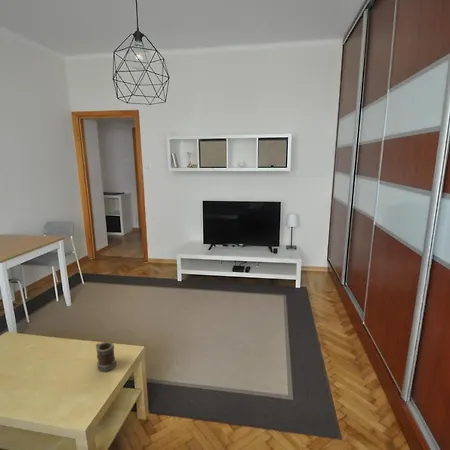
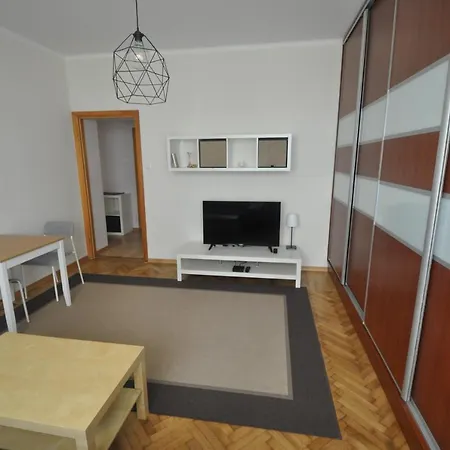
- mug [95,341,117,373]
